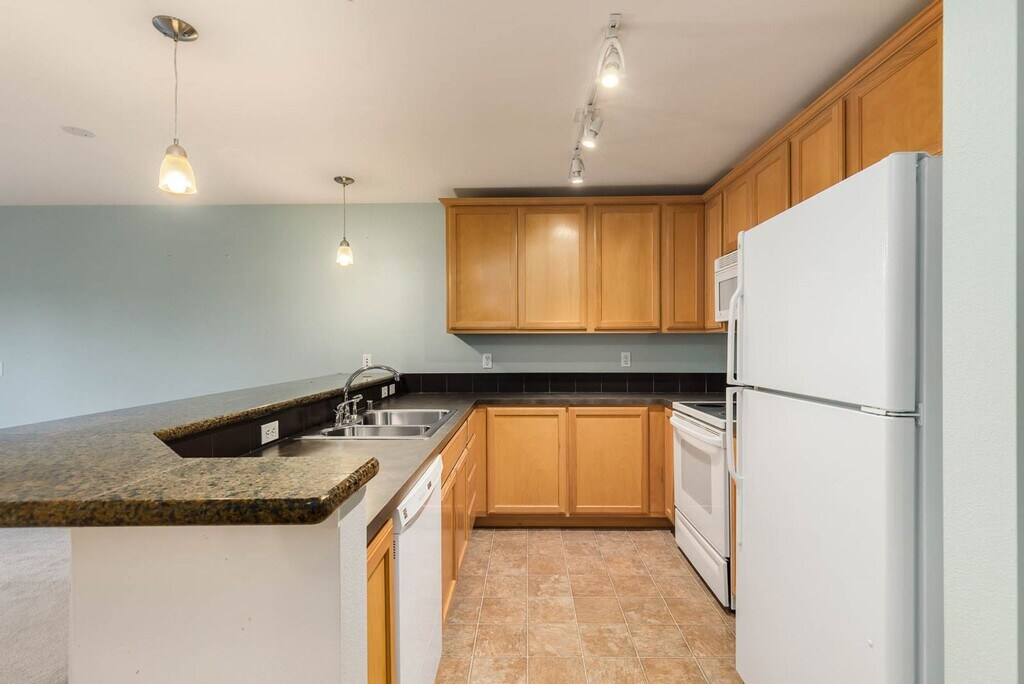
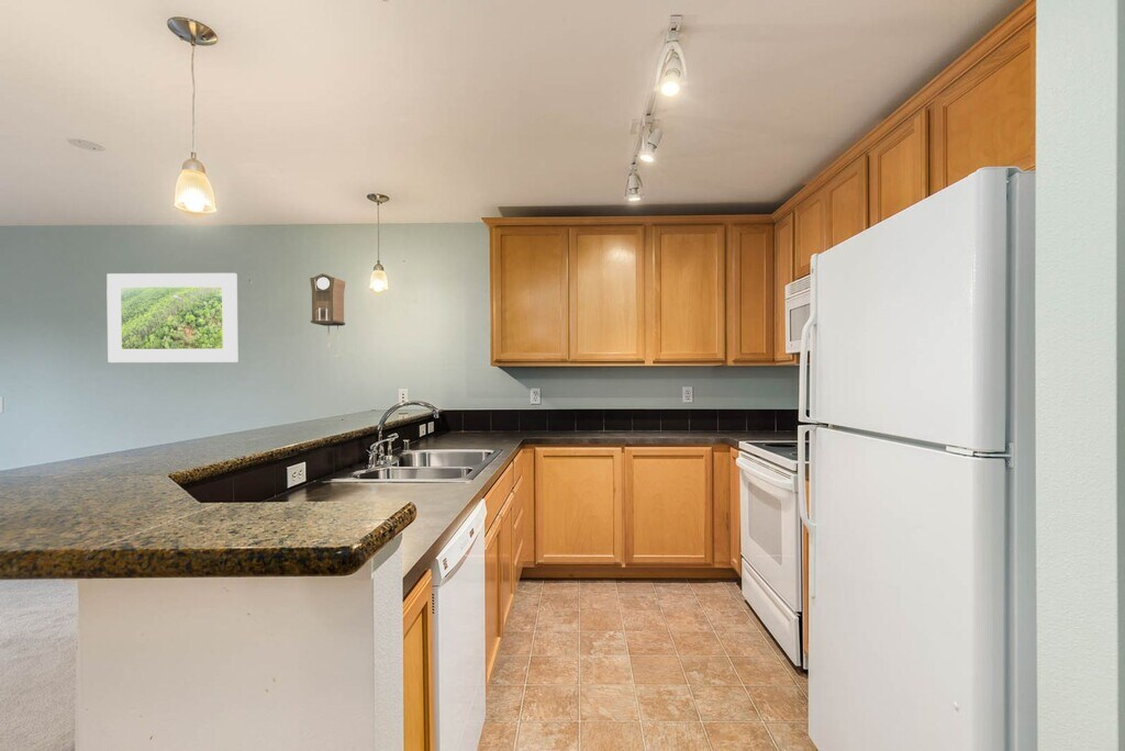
+ pendulum clock [309,272,346,359]
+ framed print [105,272,238,363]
